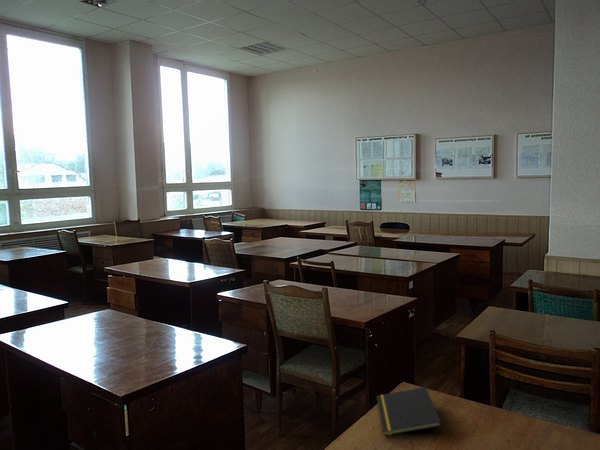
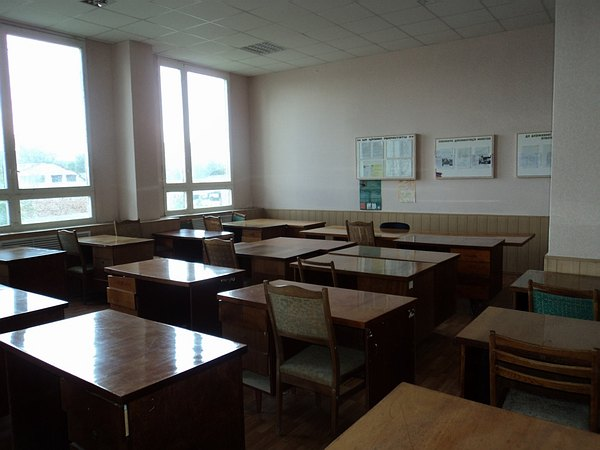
- notepad [376,386,443,437]
